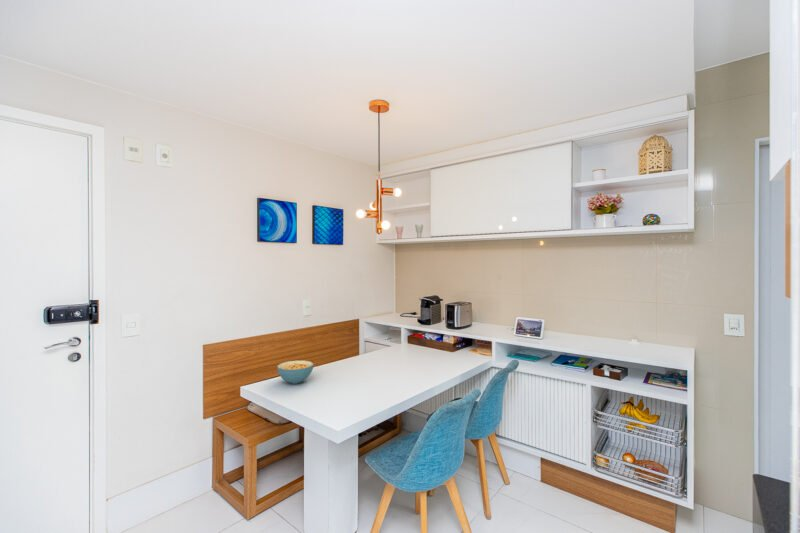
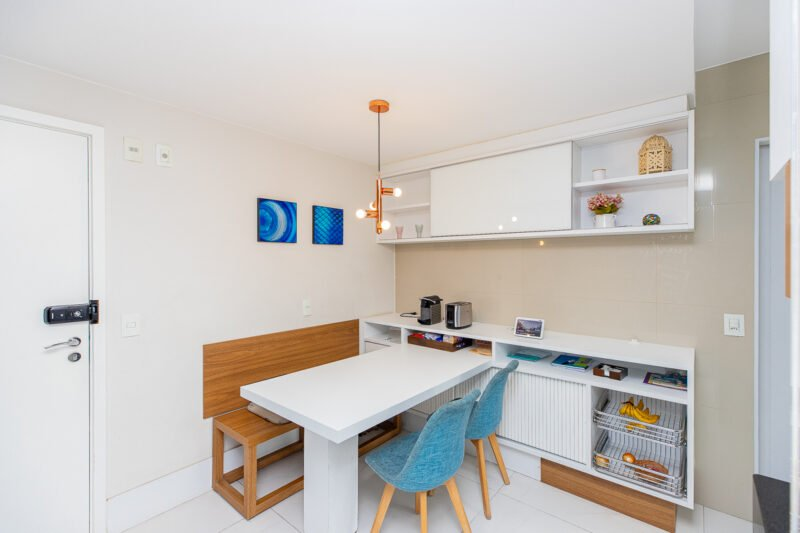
- cereal bowl [276,360,315,385]
